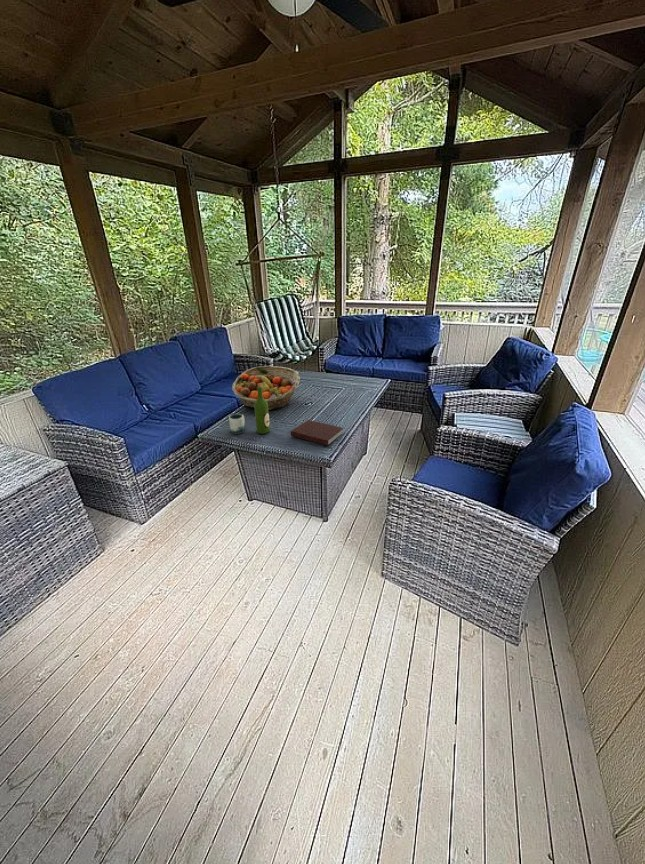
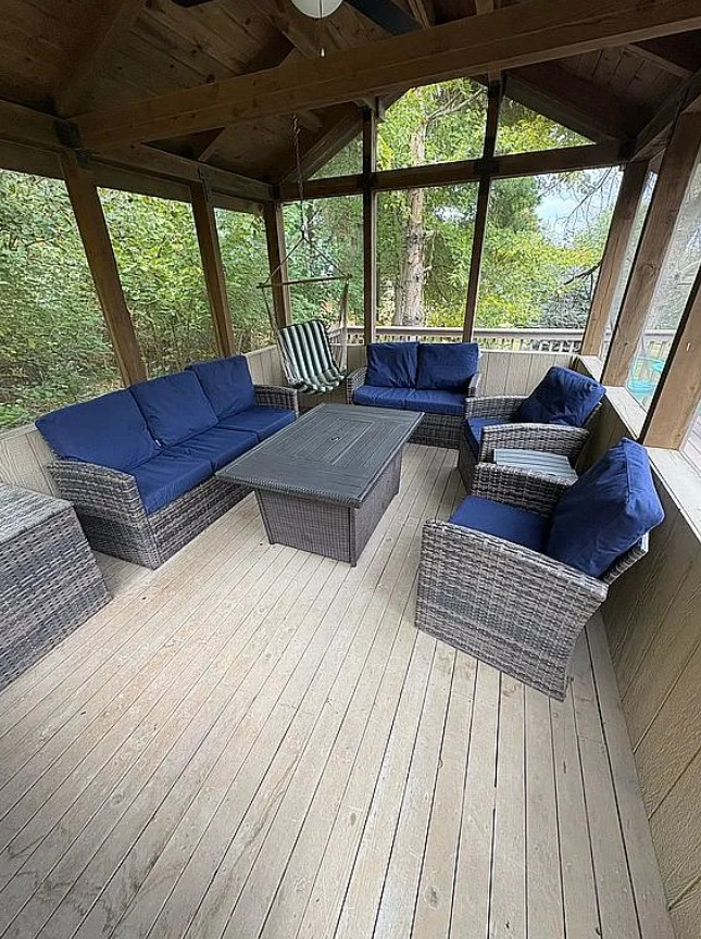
- fruit basket [231,365,301,411]
- wine bottle [254,383,271,435]
- notebook [290,419,345,447]
- mug [228,413,246,434]
